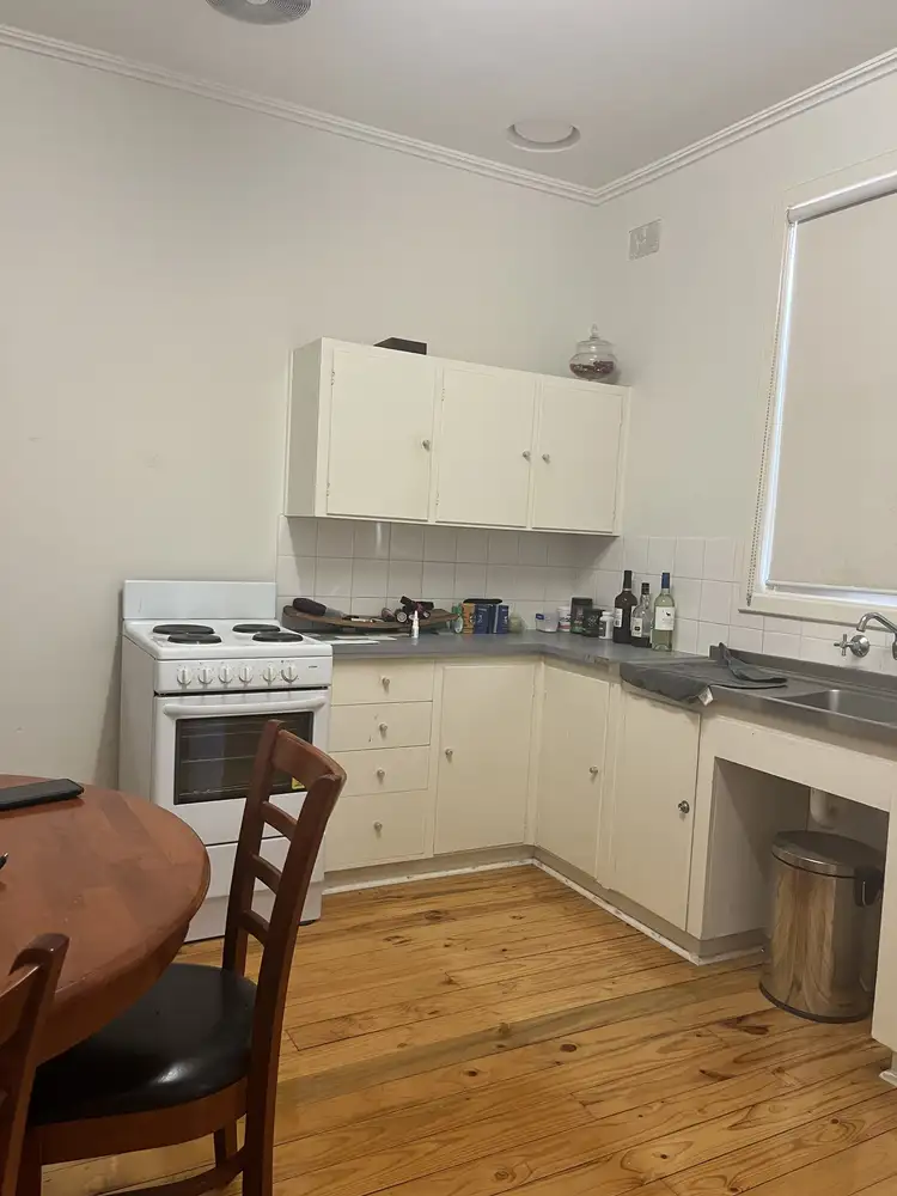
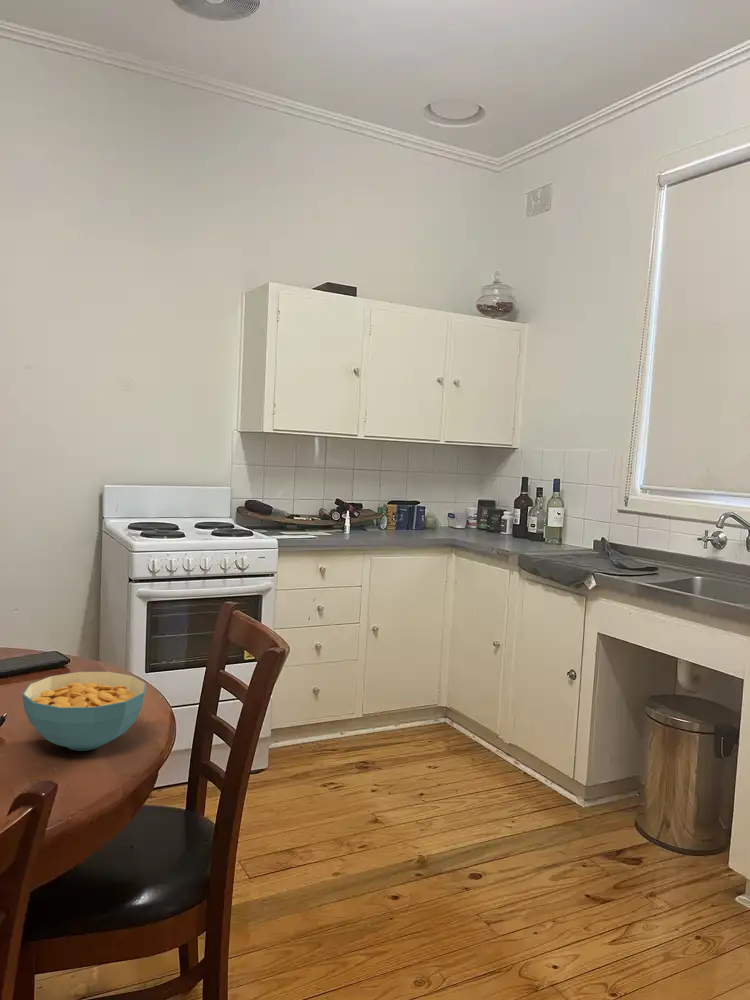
+ cereal bowl [21,671,147,752]
